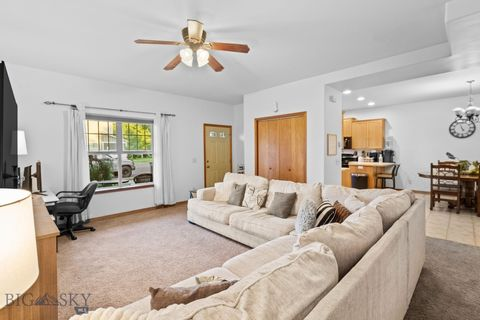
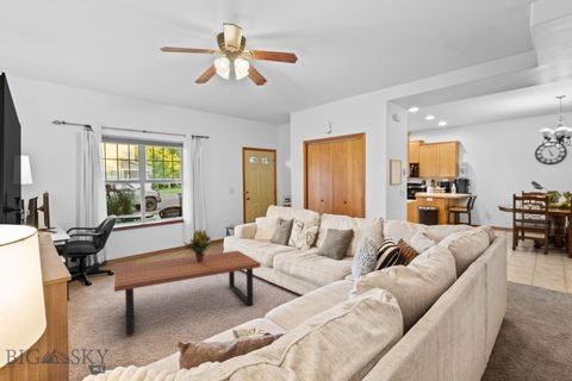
+ potted plant [188,229,212,263]
+ coffee table [113,250,262,336]
